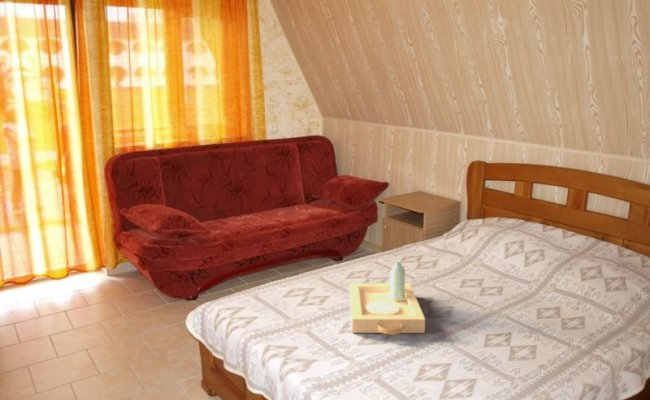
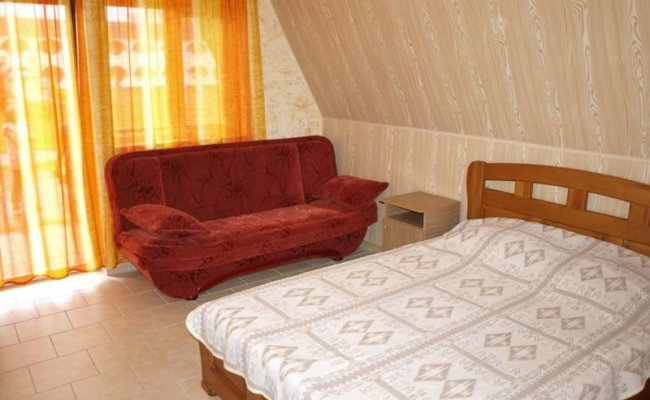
- serving tray [348,261,426,336]
